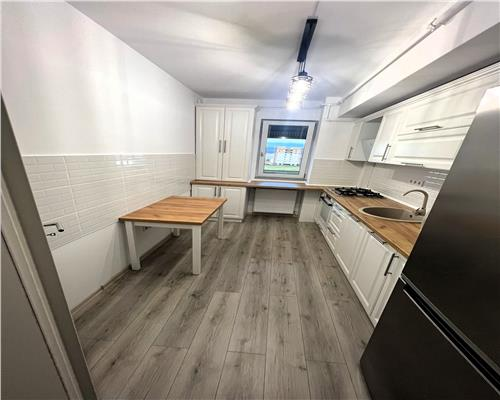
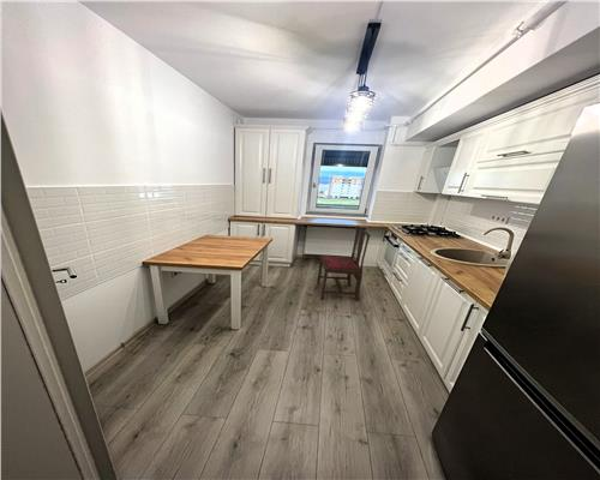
+ dining chair [316,224,371,302]
